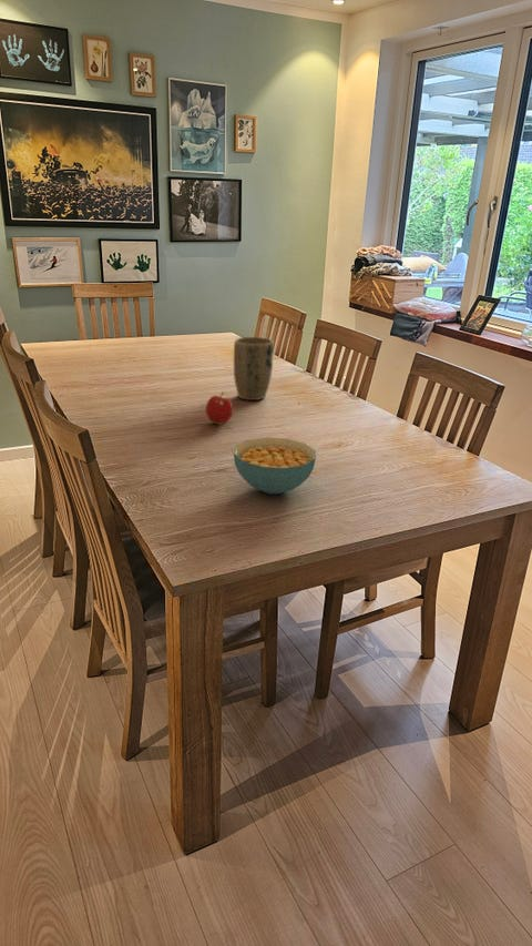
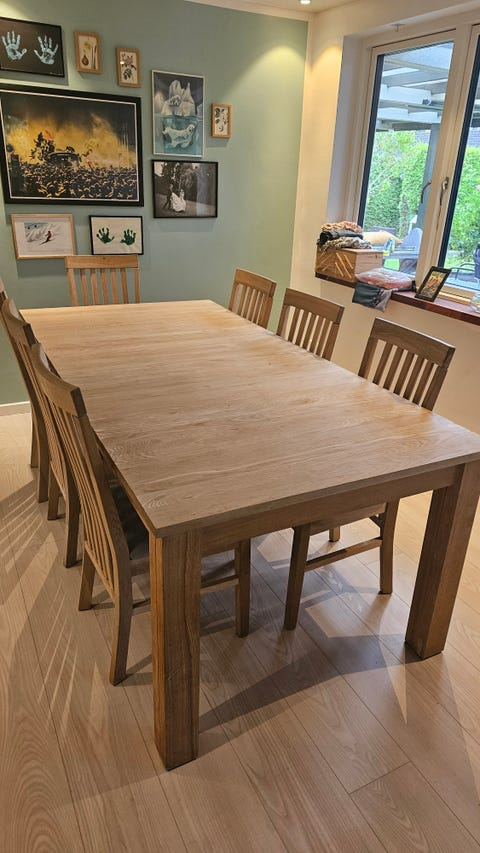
- cereal bowl [233,437,317,496]
- plant pot [233,336,275,401]
- fruit [205,391,234,426]
